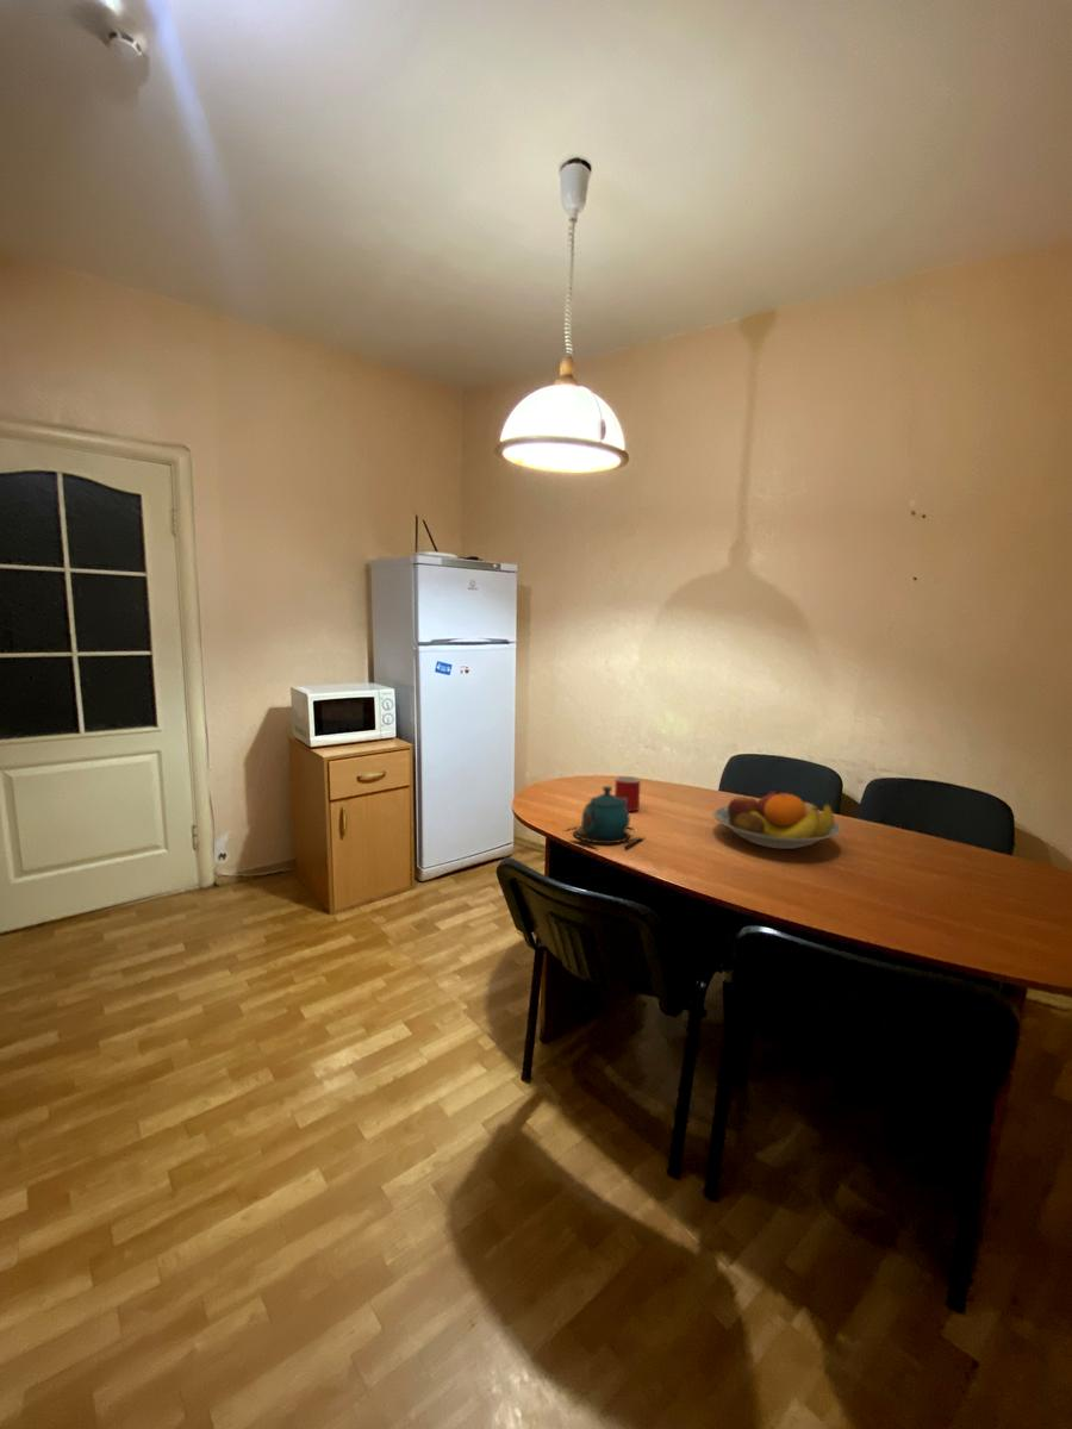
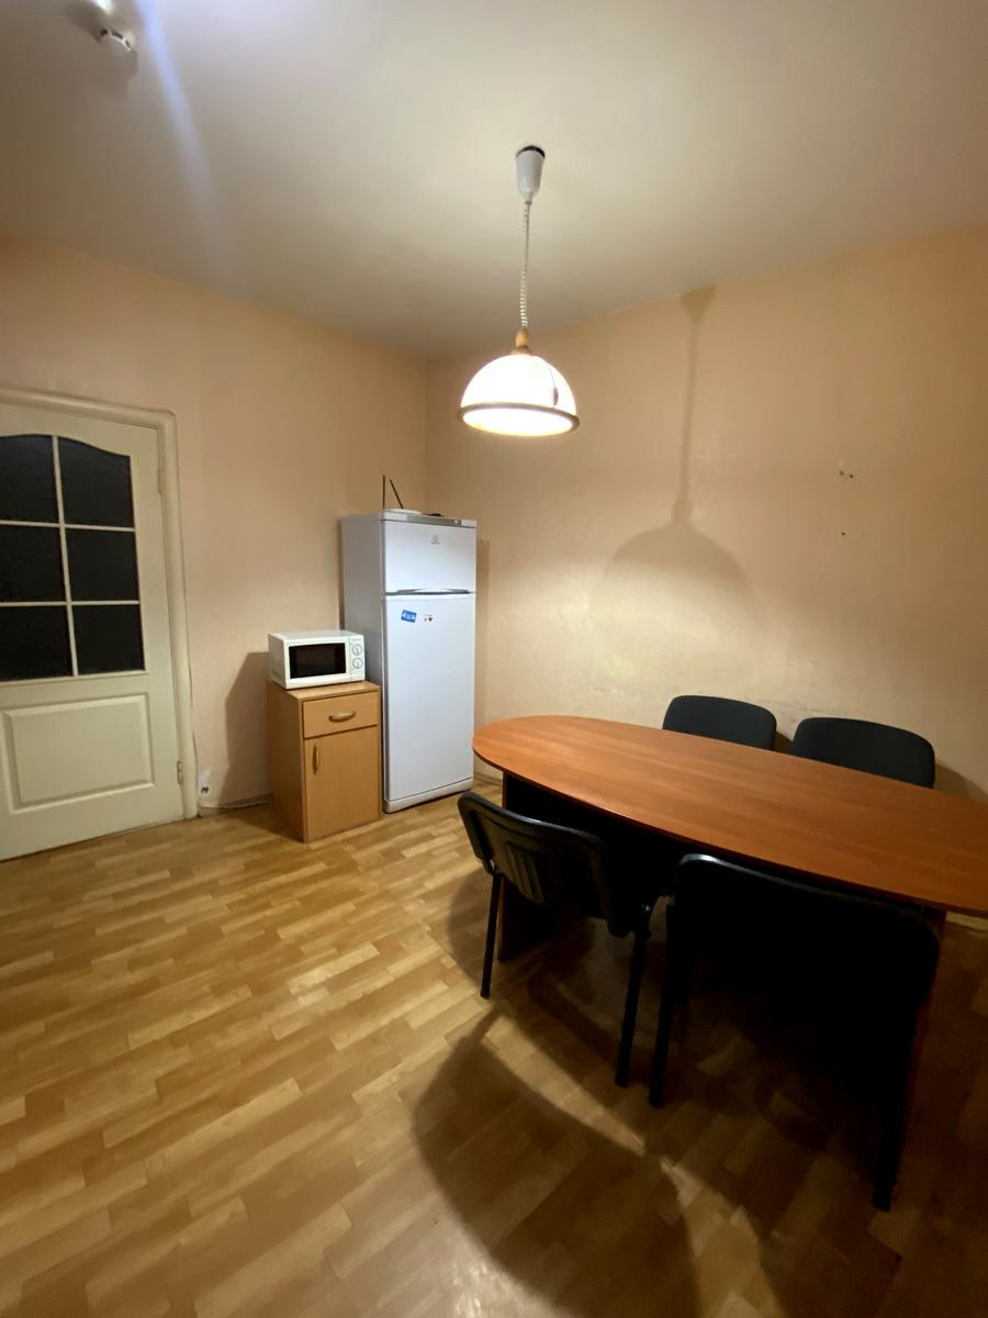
- teapot [562,785,644,849]
- mug [613,775,642,812]
- fruit bowl [712,790,842,850]
